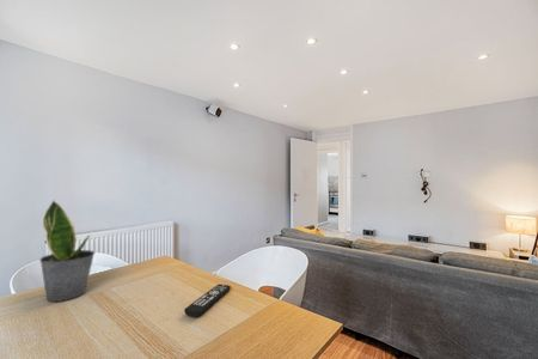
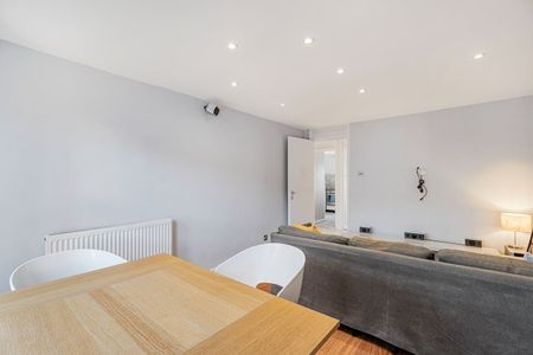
- remote control [183,284,232,318]
- potted plant [38,200,96,303]
